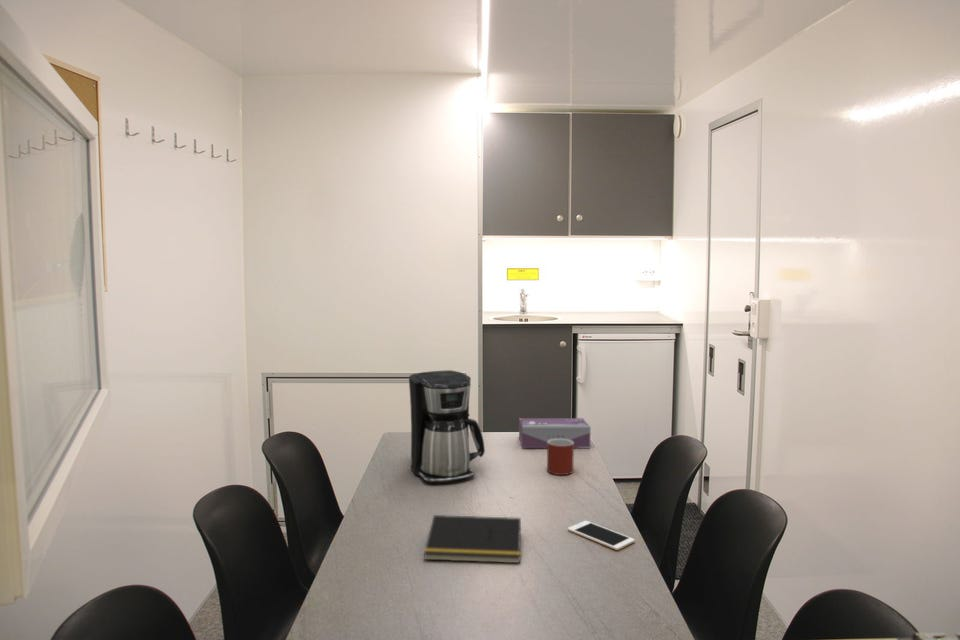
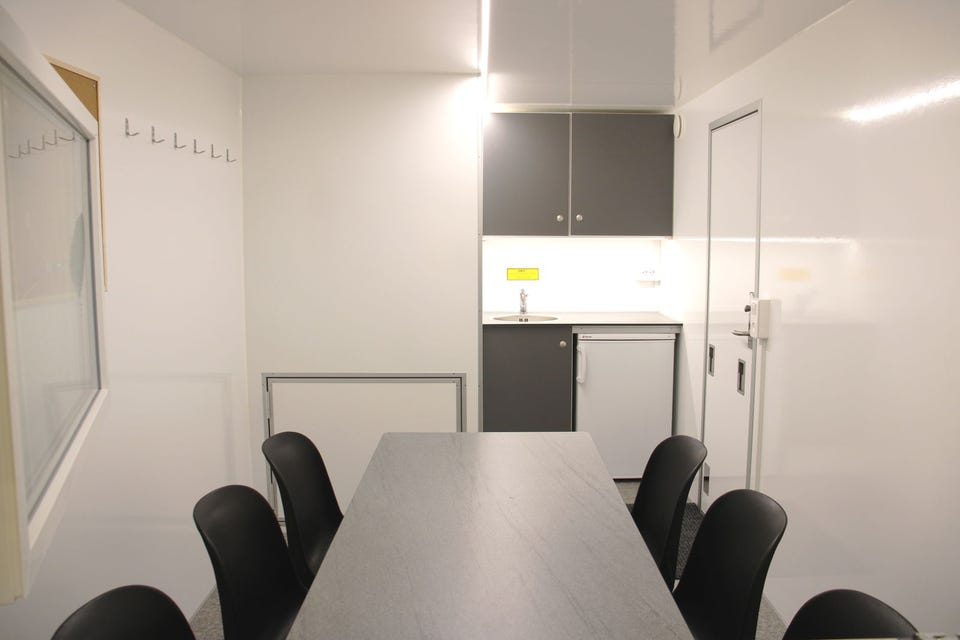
- tissue box [518,417,592,449]
- cell phone [567,520,636,551]
- notepad [423,514,522,564]
- coffee maker [408,369,486,484]
- mug [546,439,575,476]
